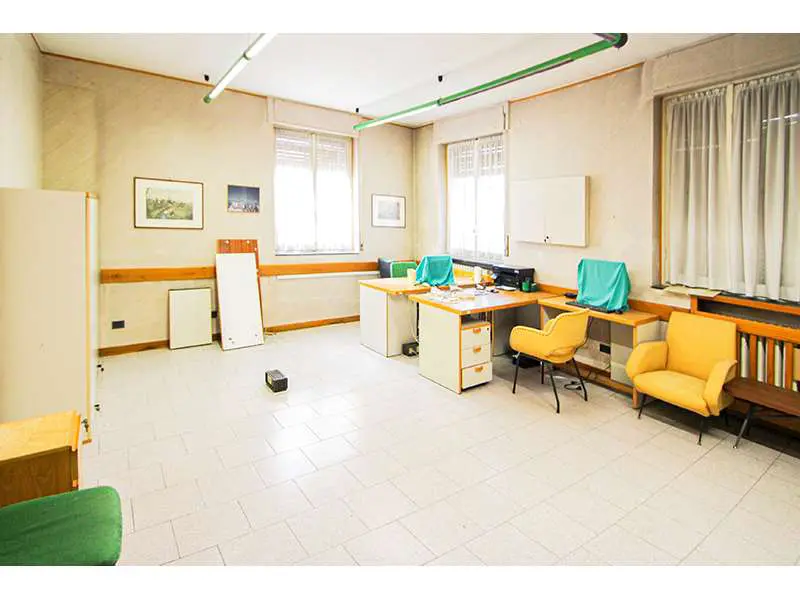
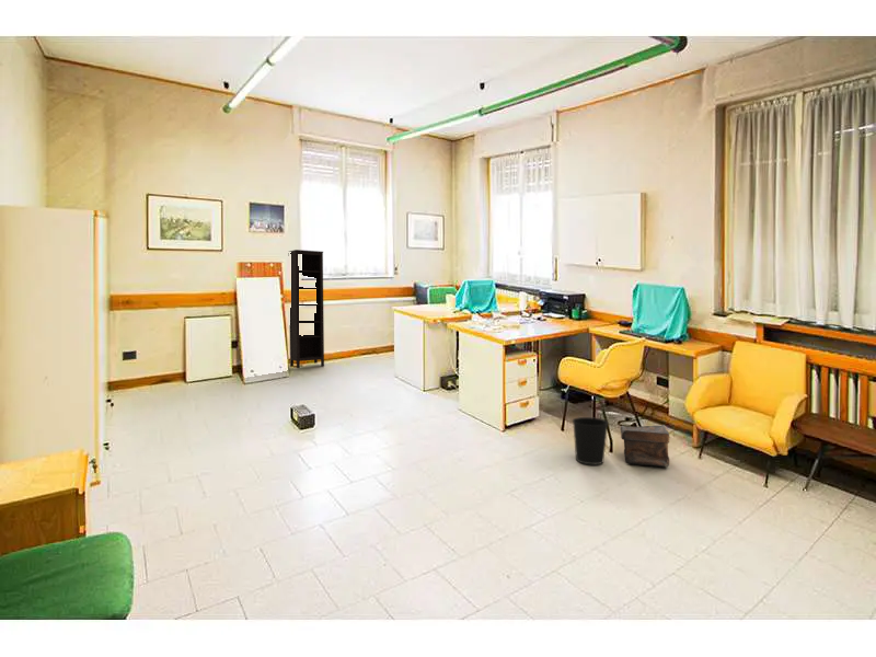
+ pouch [619,424,671,468]
+ wastebasket [572,416,610,465]
+ bookcase [289,249,325,369]
